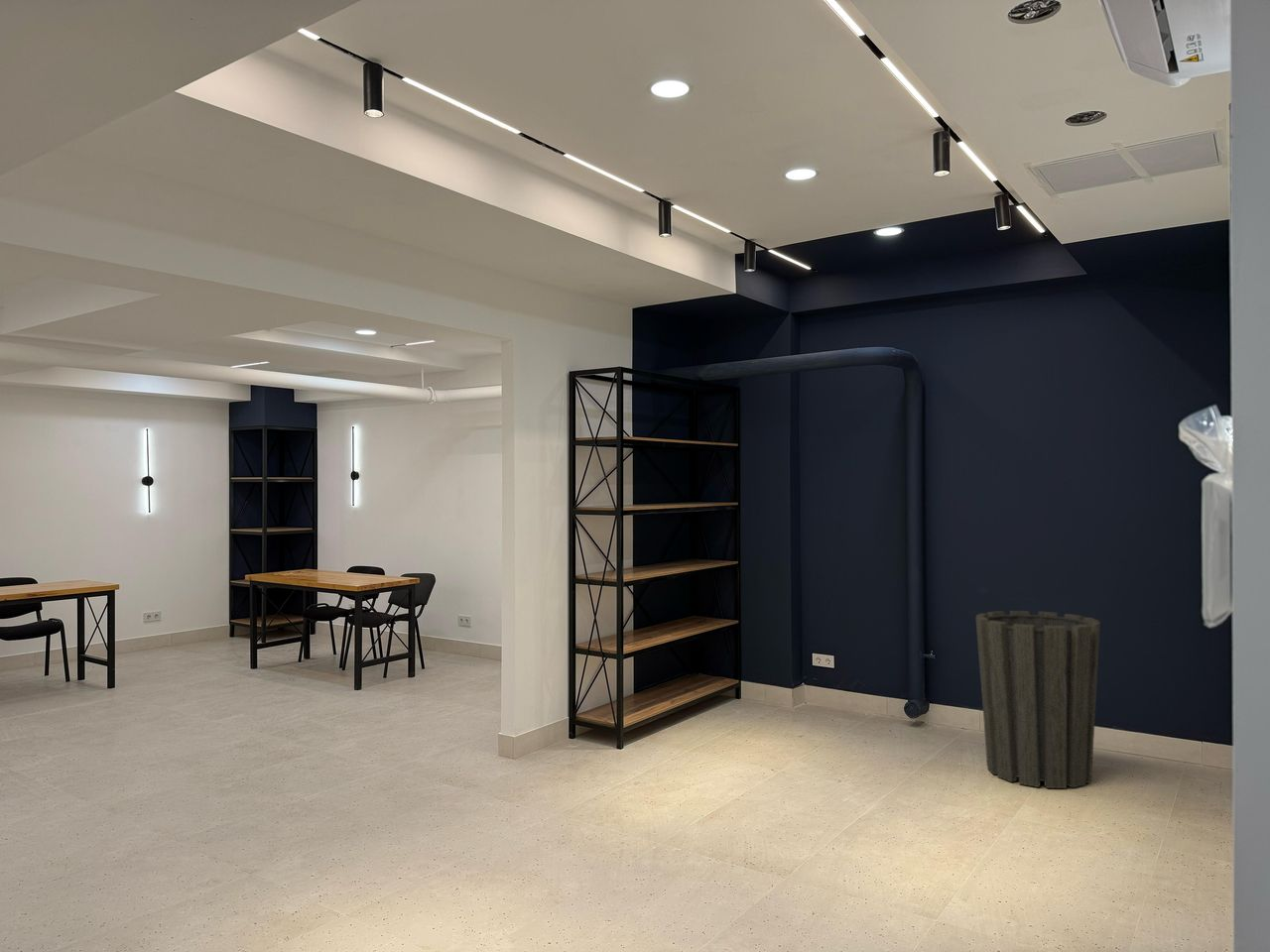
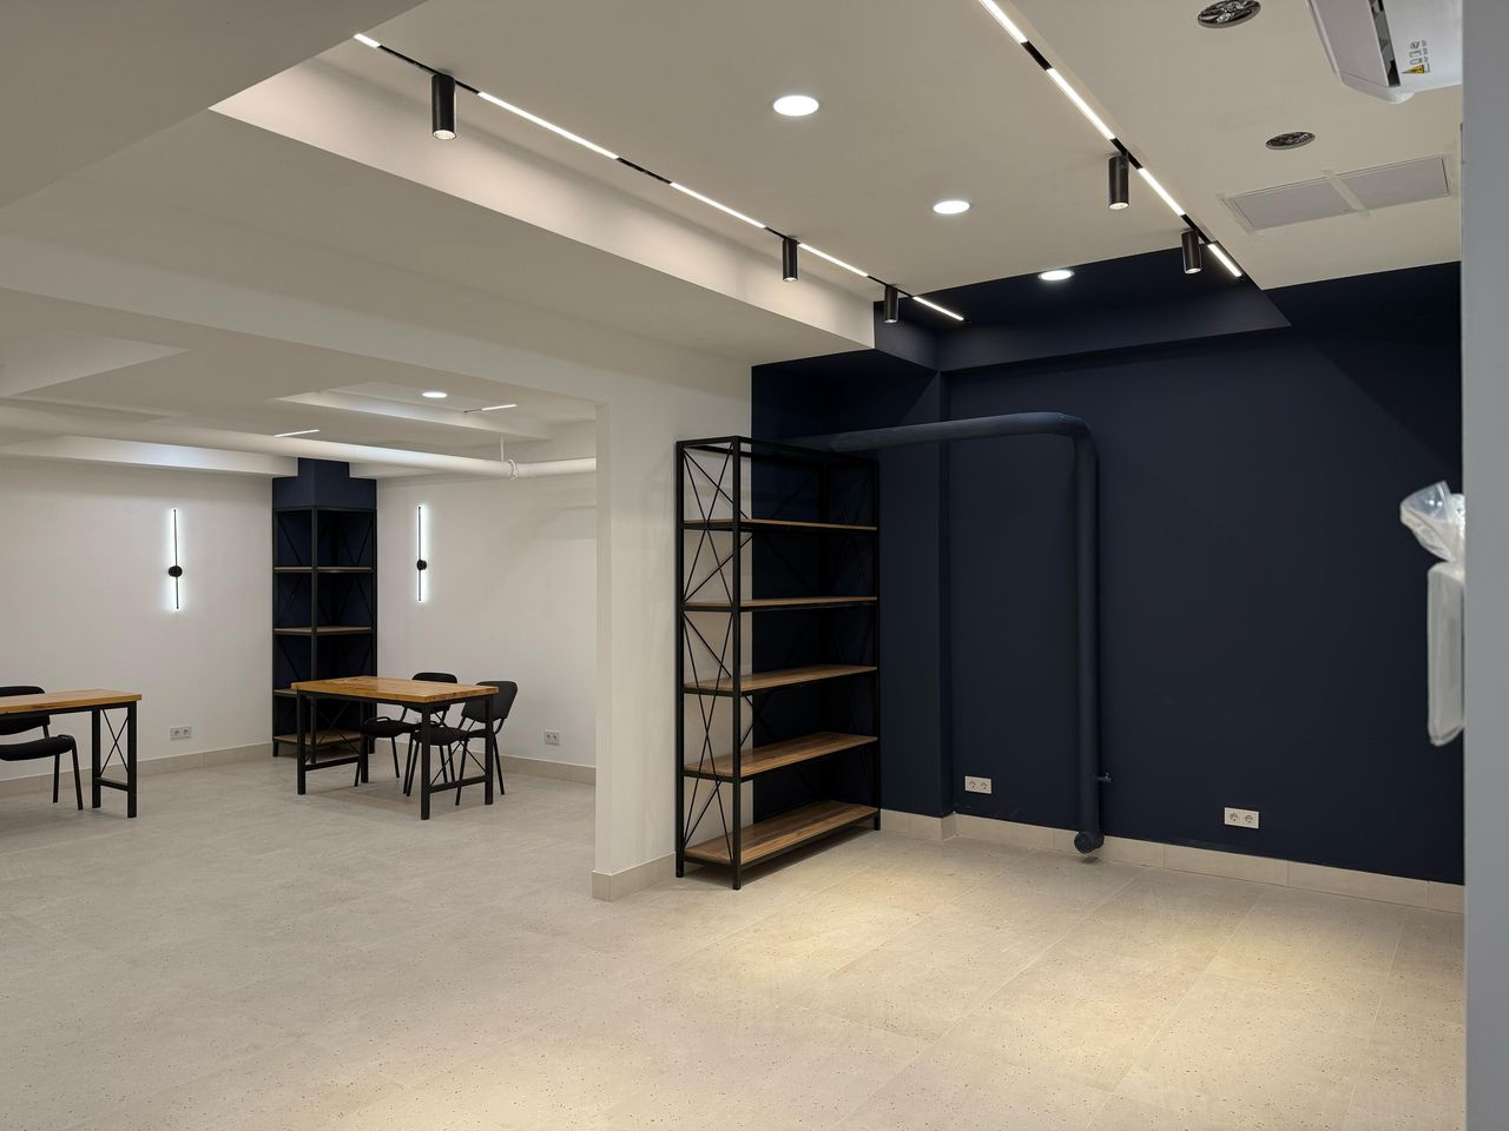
- trash can [974,610,1101,789]
